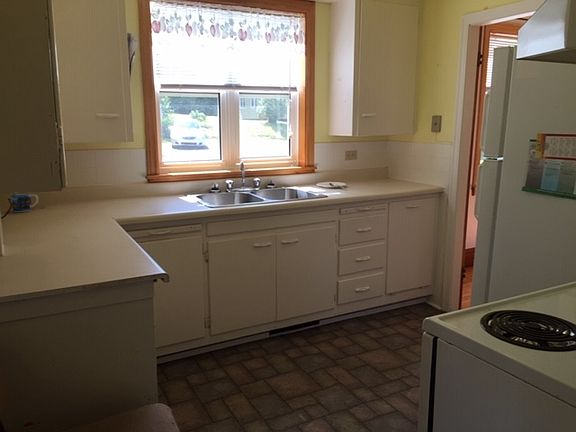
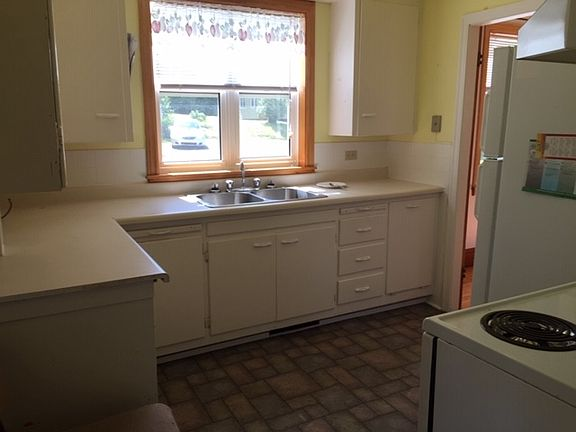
- mug [10,193,39,213]
